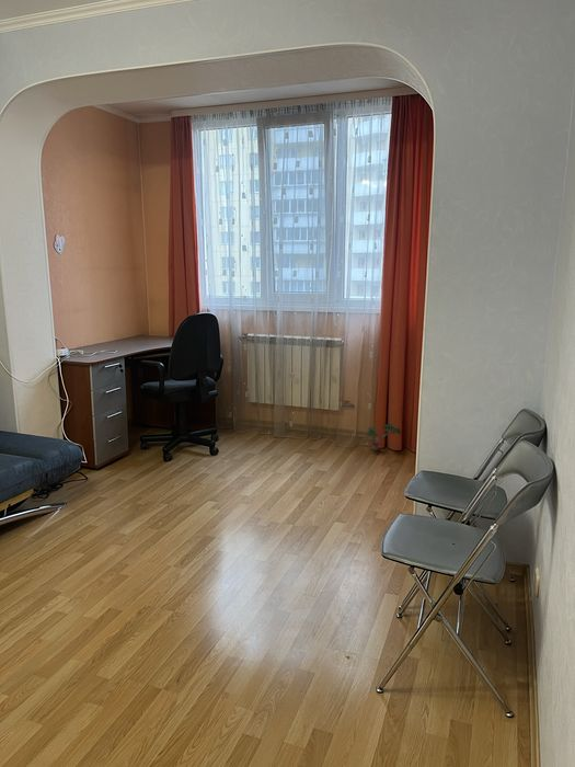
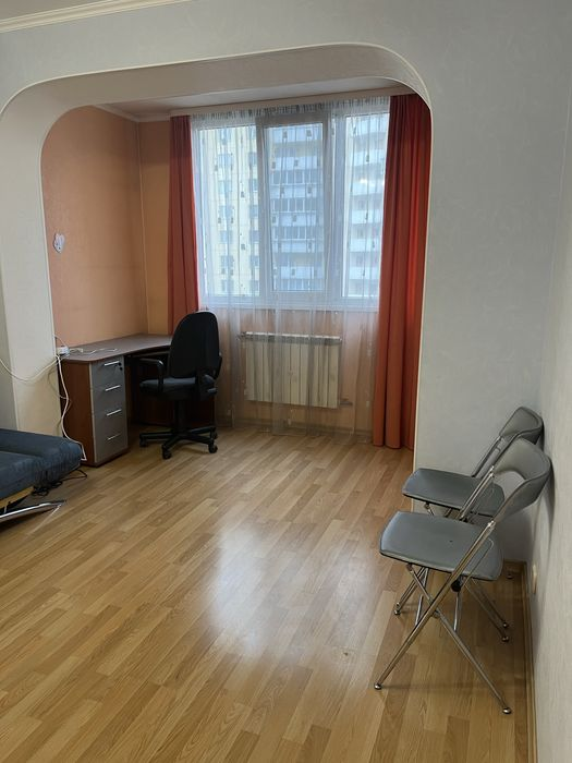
- potted plant [365,422,402,451]
